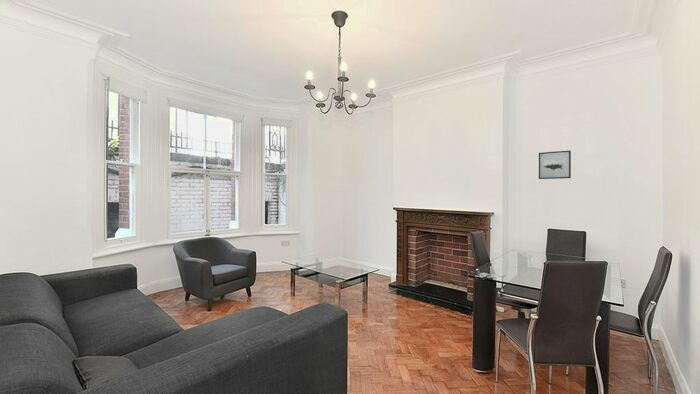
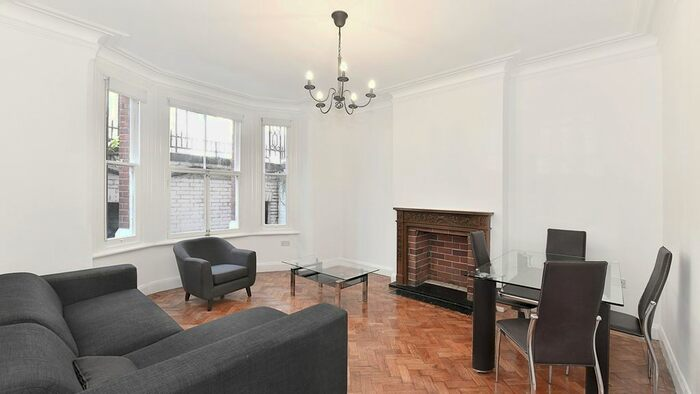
- wall art [538,150,572,180]
